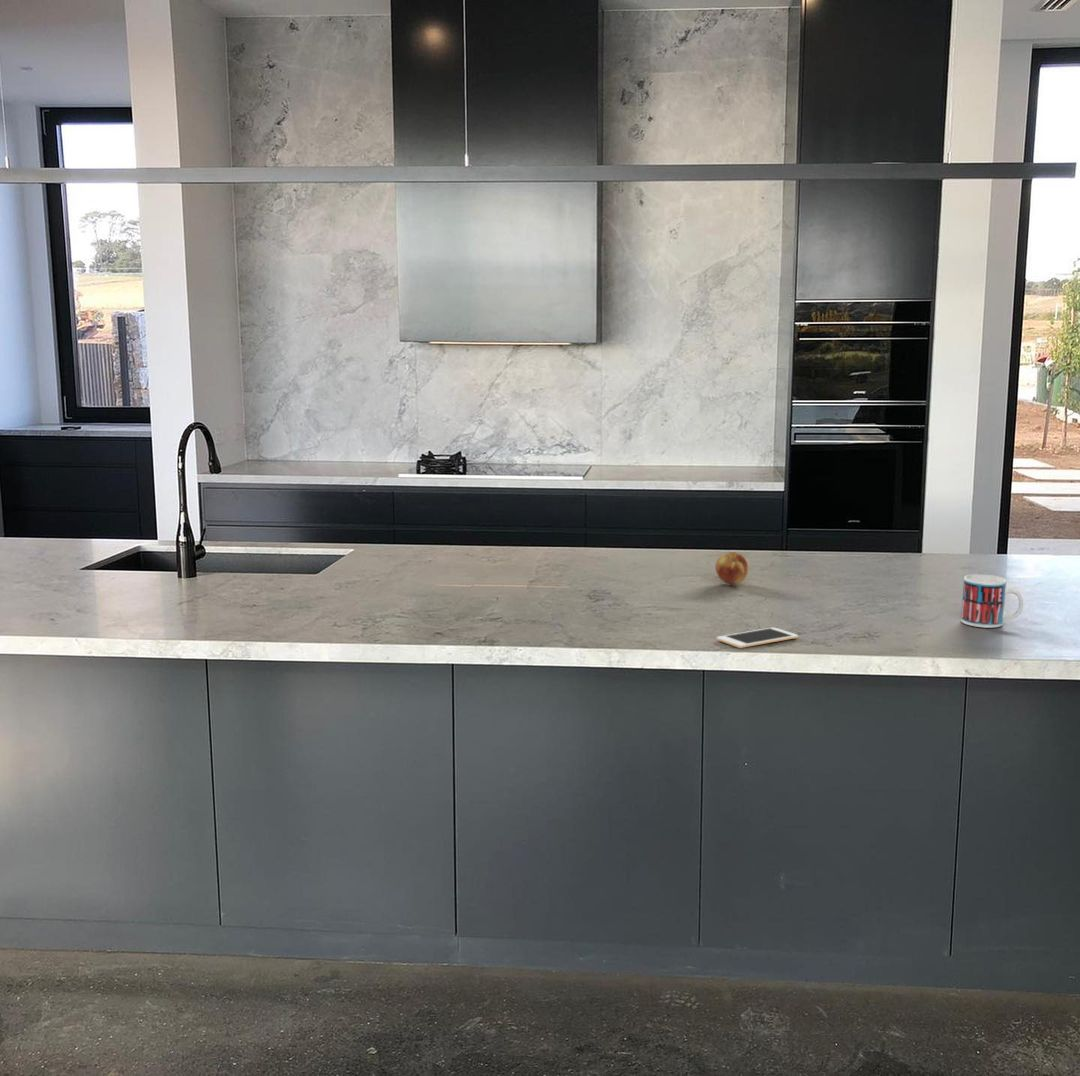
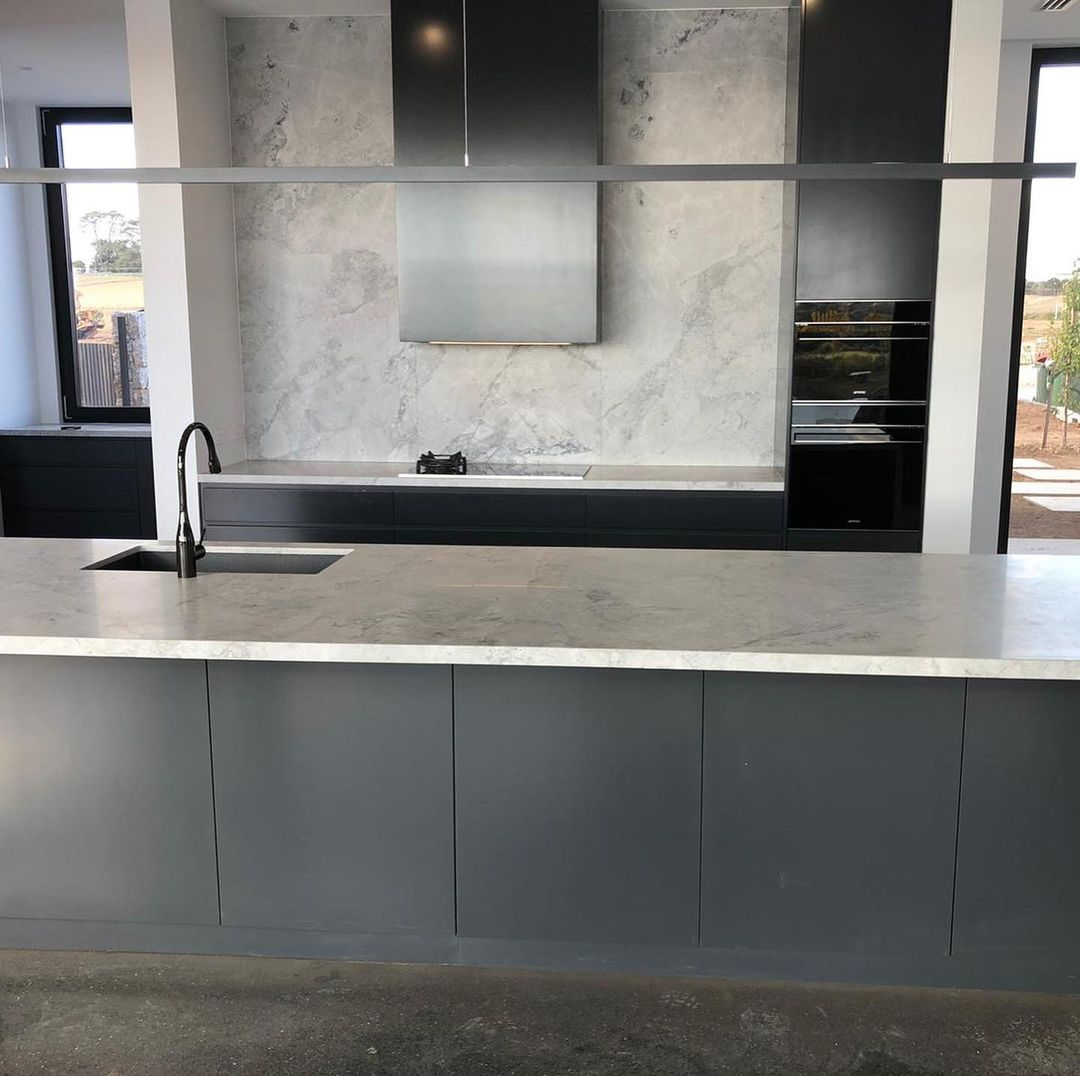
- fruit [715,551,750,585]
- mug [960,573,1024,629]
- cell phone [716,627,799,649]
